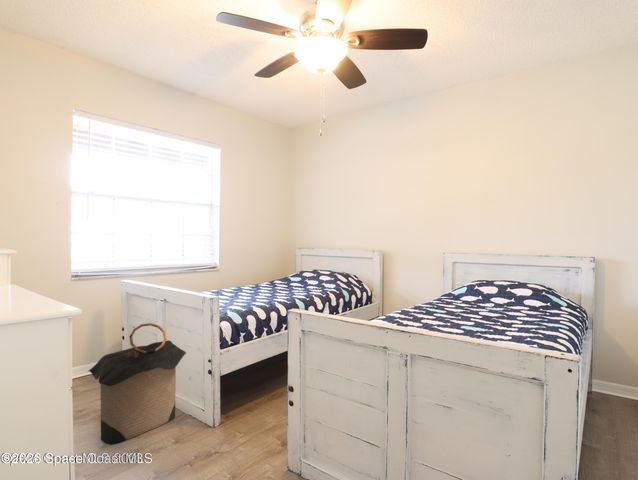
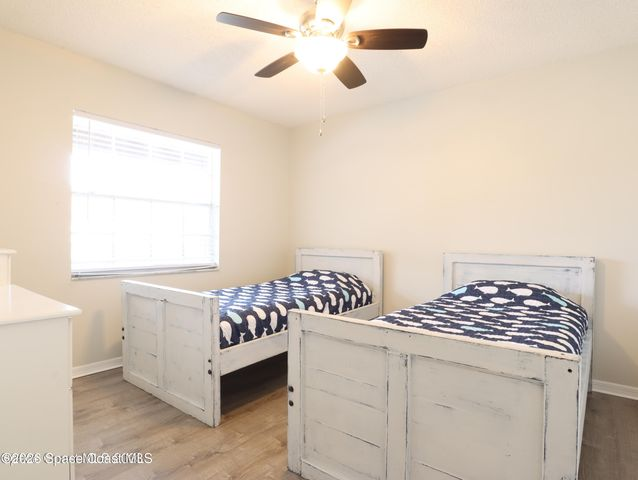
- laundry hamper [86,322,187,445]
